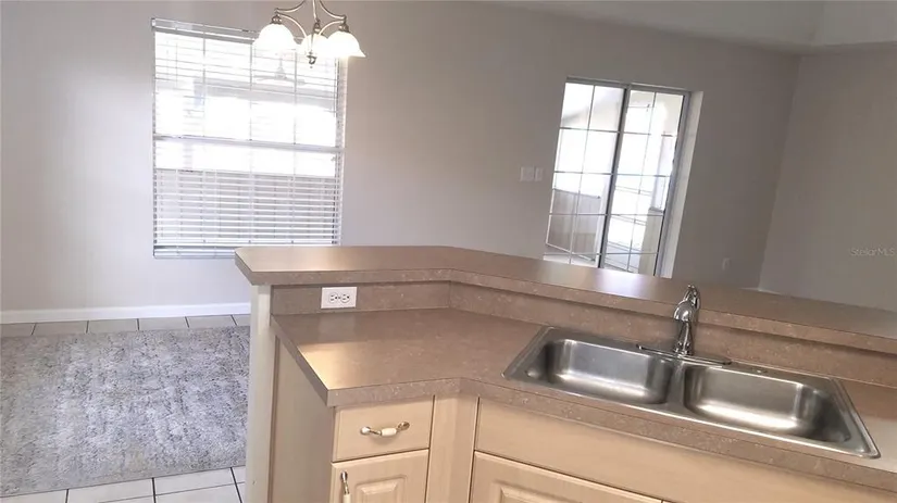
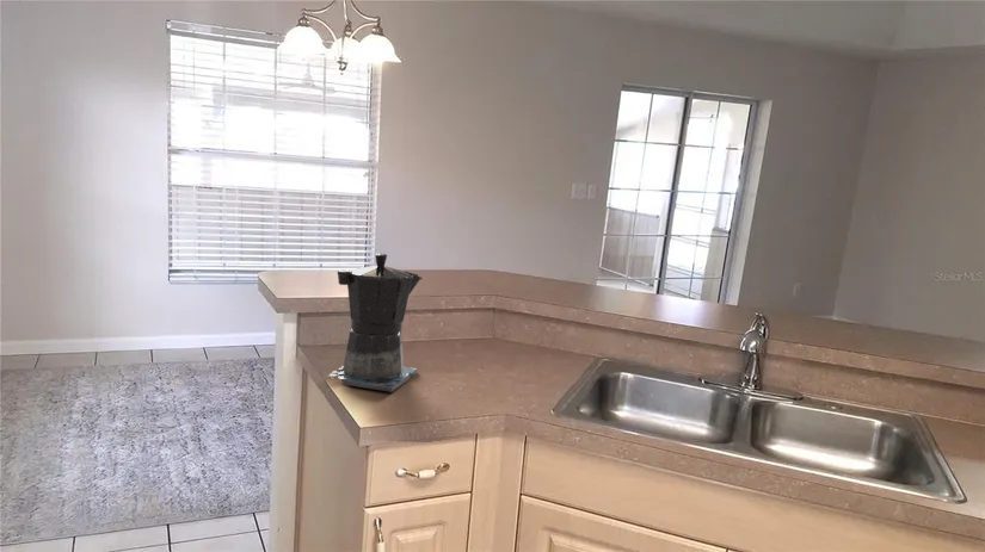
+ coffee maker [330,252,424,393]
